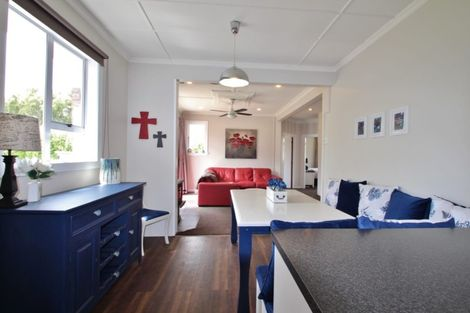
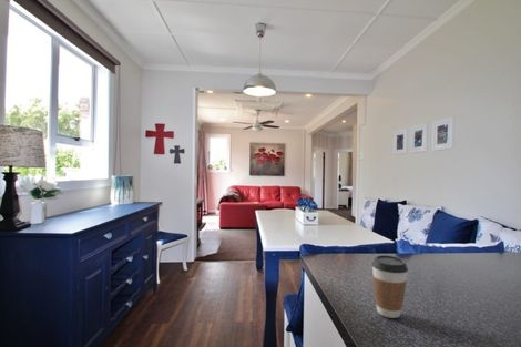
+ coffee cup [371,254,409,319]
